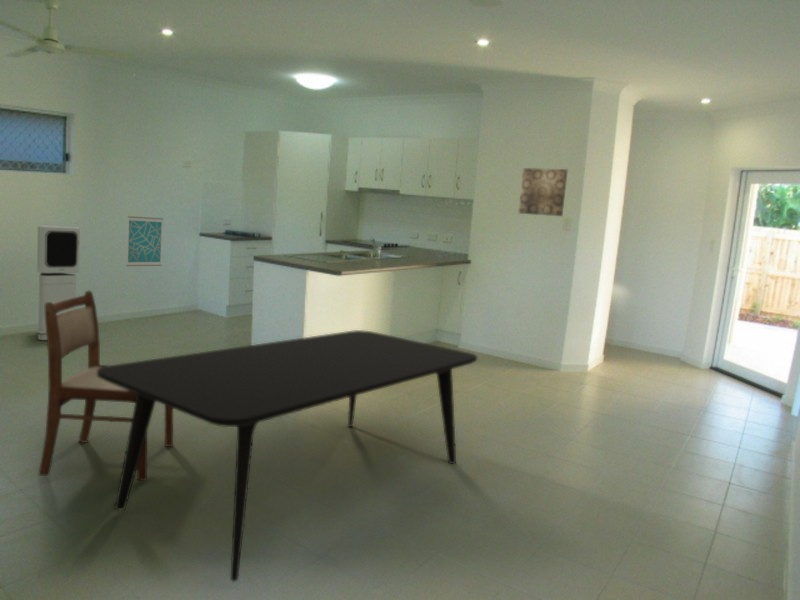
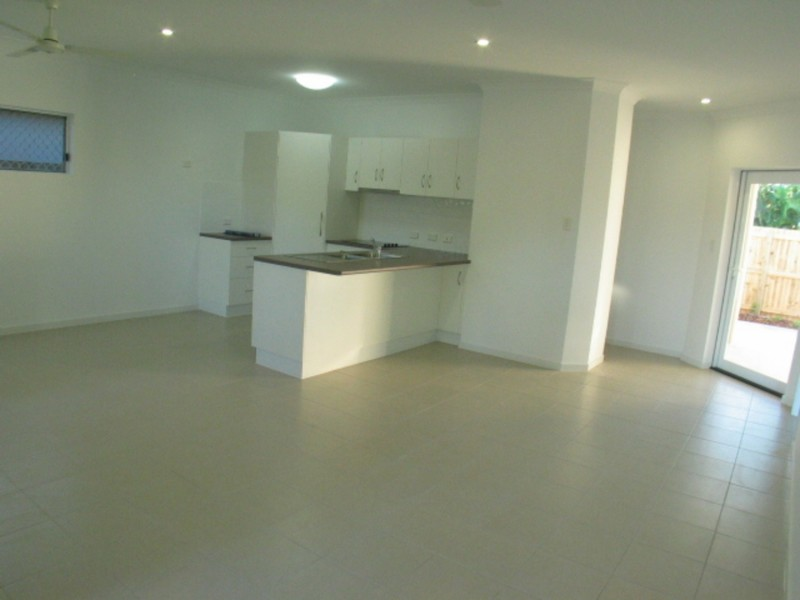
- dining table [97,329,478,583]
- wall art [125,215,165,267]
- air purifier [35,223,81,341]
- dining chair [37,290,174,482]
- wall art [517,167,569,217]
